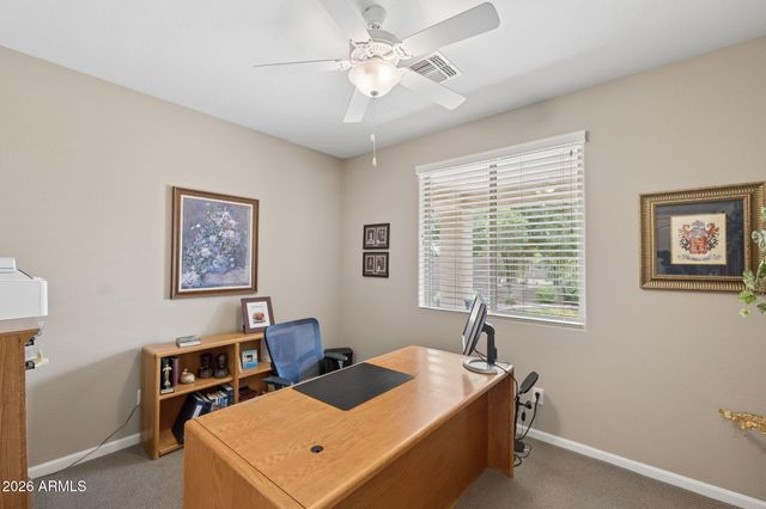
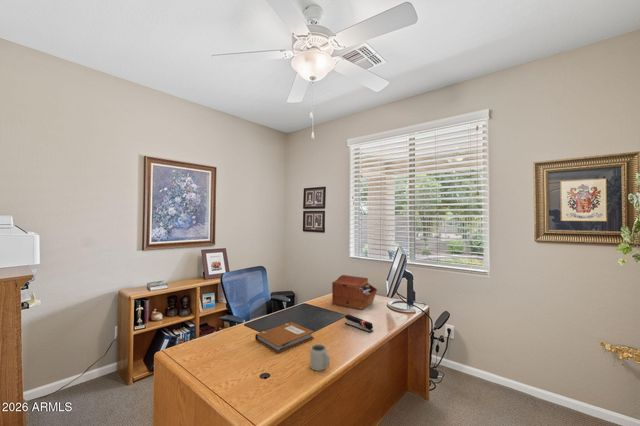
+ cup [309,343,331,372]
+ notebook [254,321,315,354]
+ sewing box [331,274,378,311]
+ stapler [344,313,374,333]
